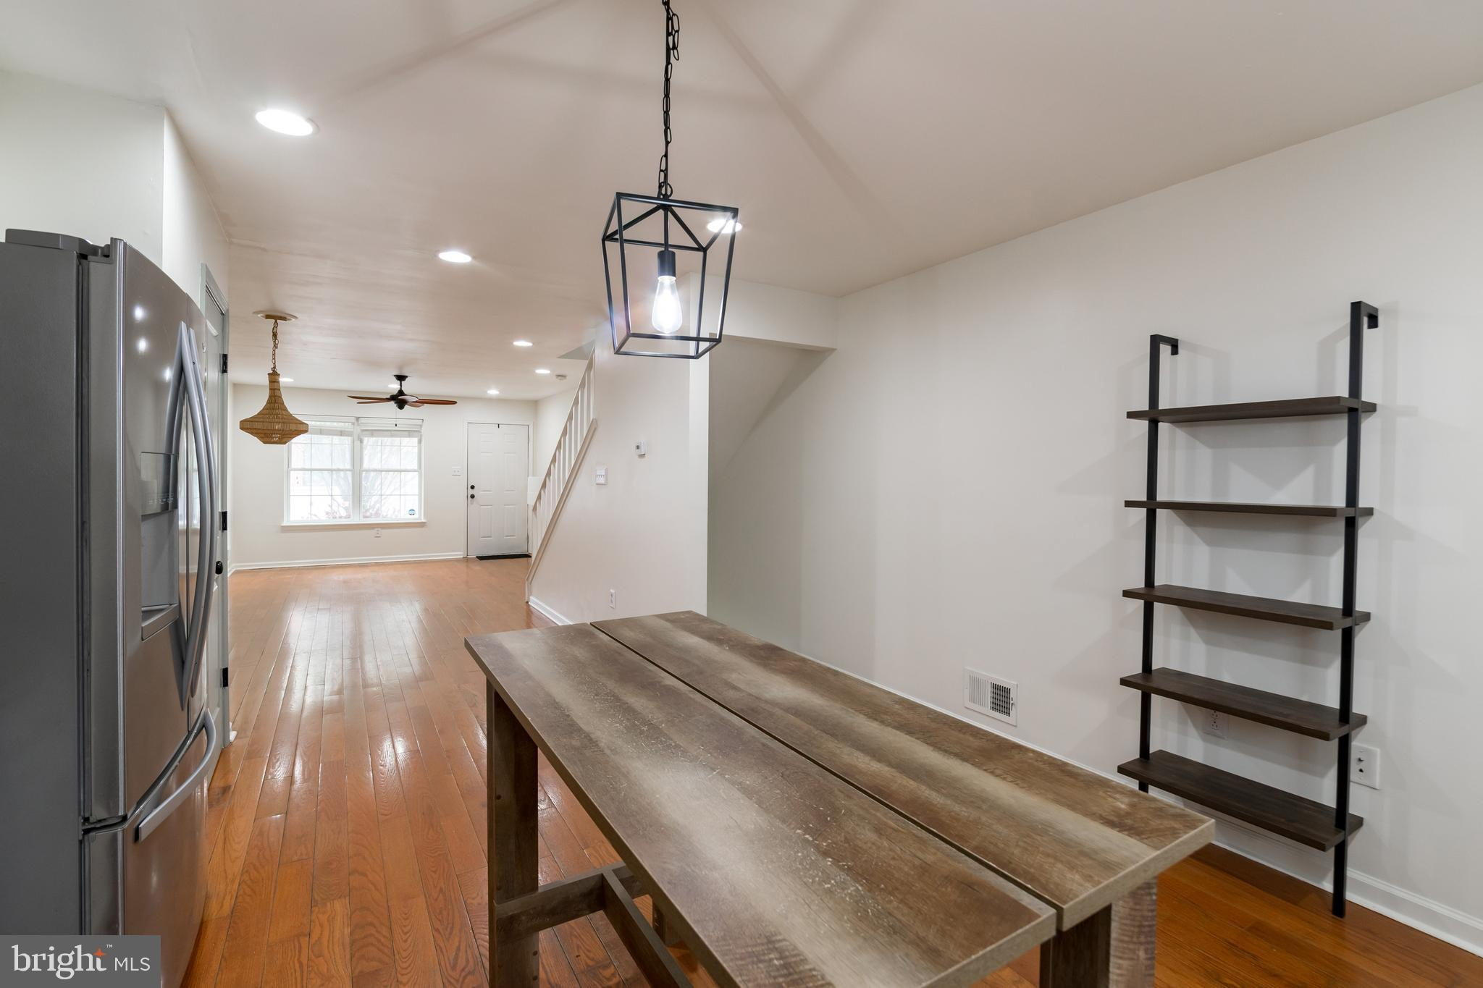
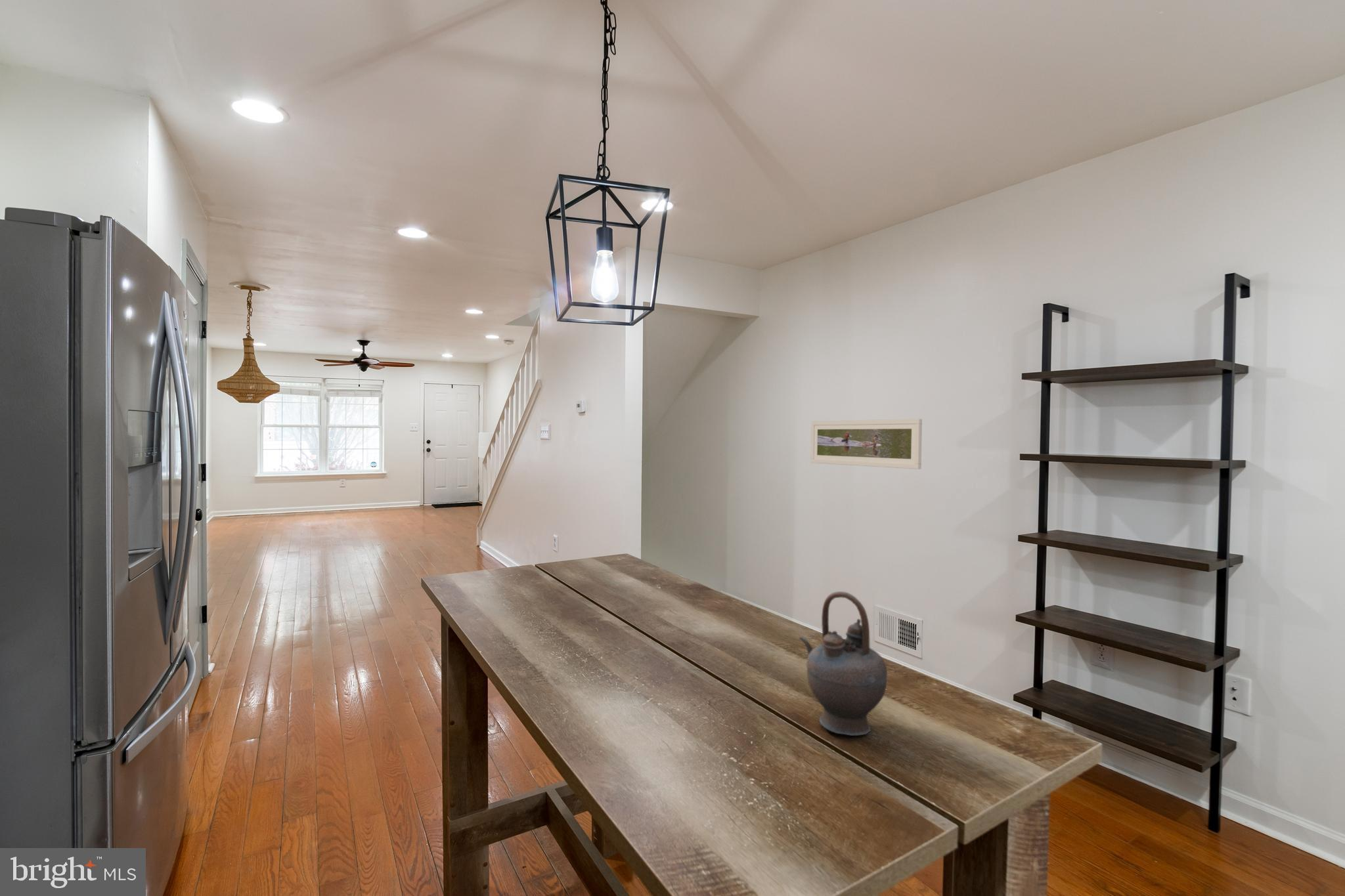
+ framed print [810,418,923,470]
+ teapot [799,591,888,736]
